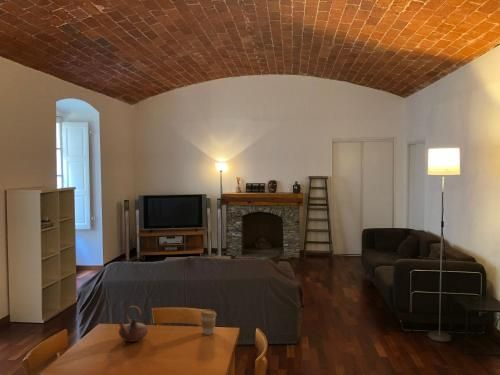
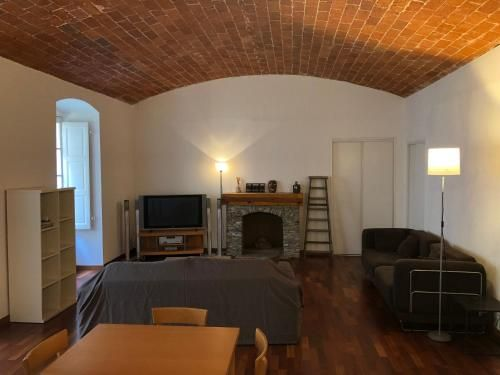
- teapot [118,305,149,343]
- coffee cup [199,308,217,336]
